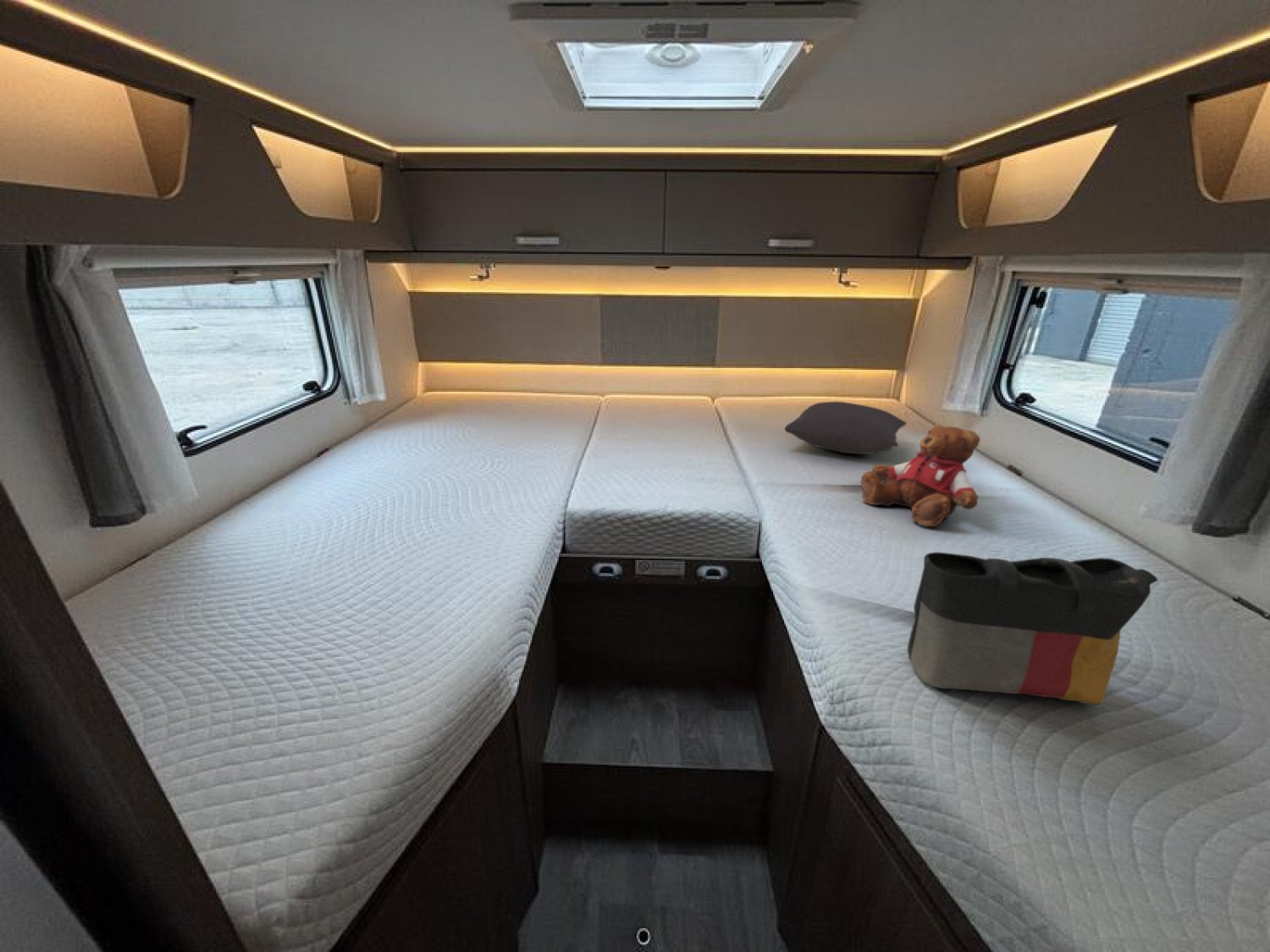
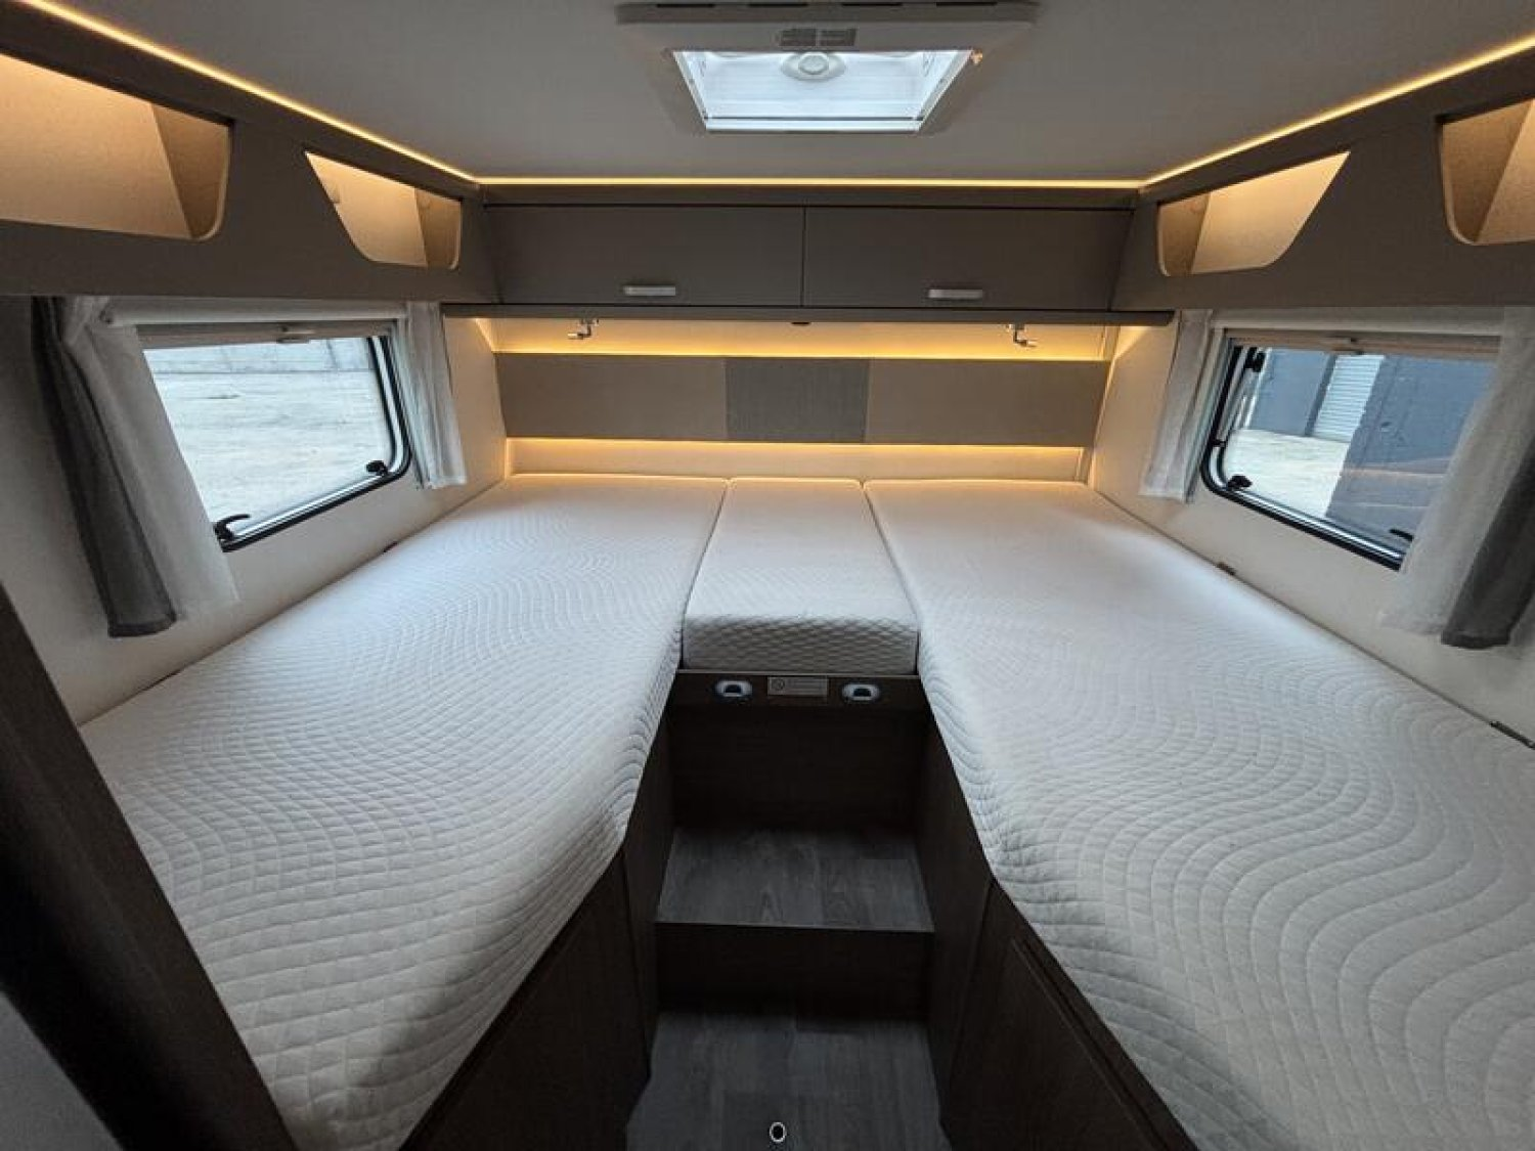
- pillow [784,400,908,455]
- tote bag [907,551,1159,706]
- teddy bear [860,423,981,528]
